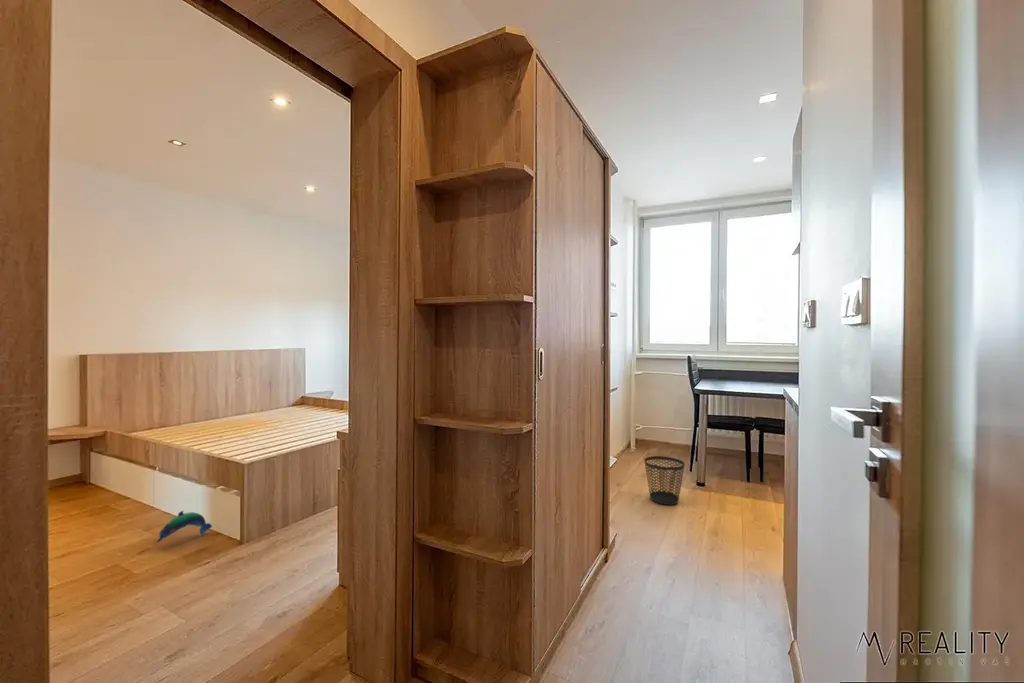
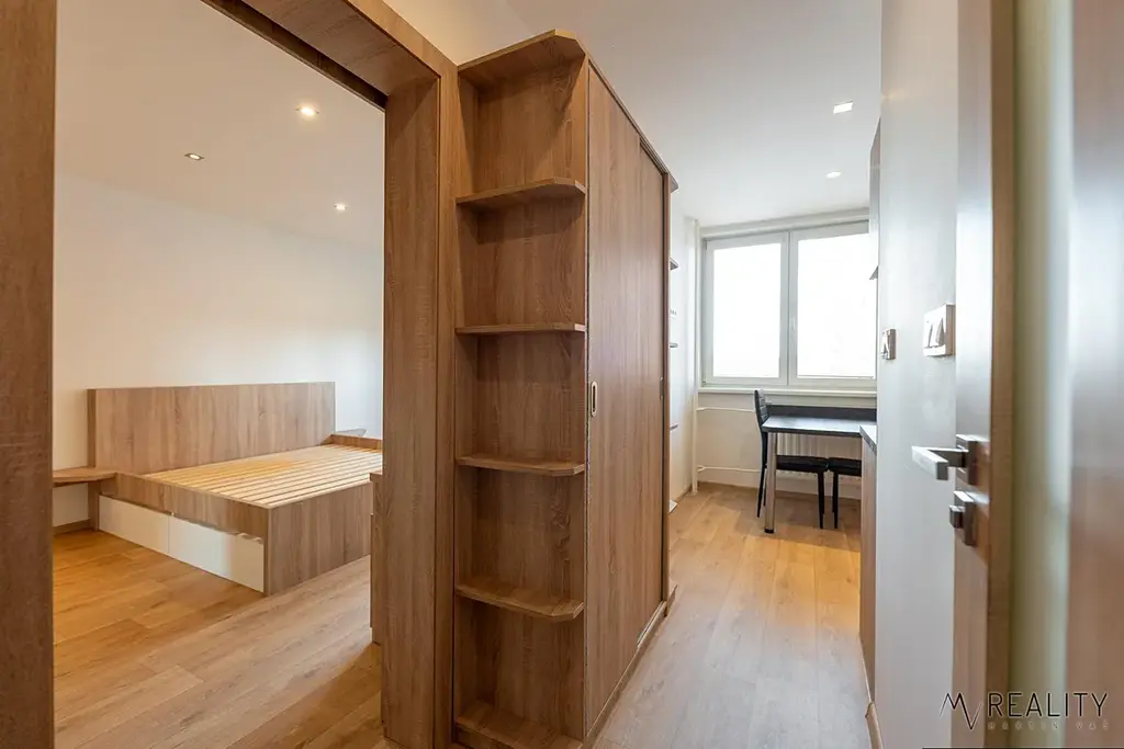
- plush toy [156,510,213,544]
- wastebasket [643,455,686,506]
